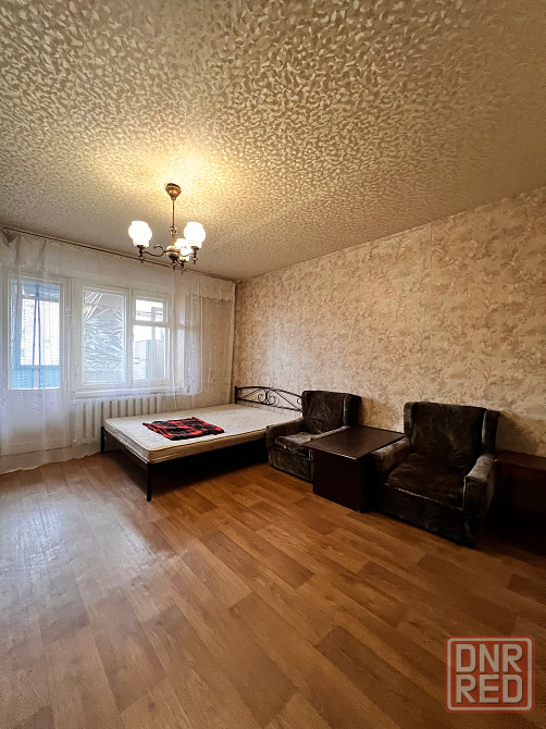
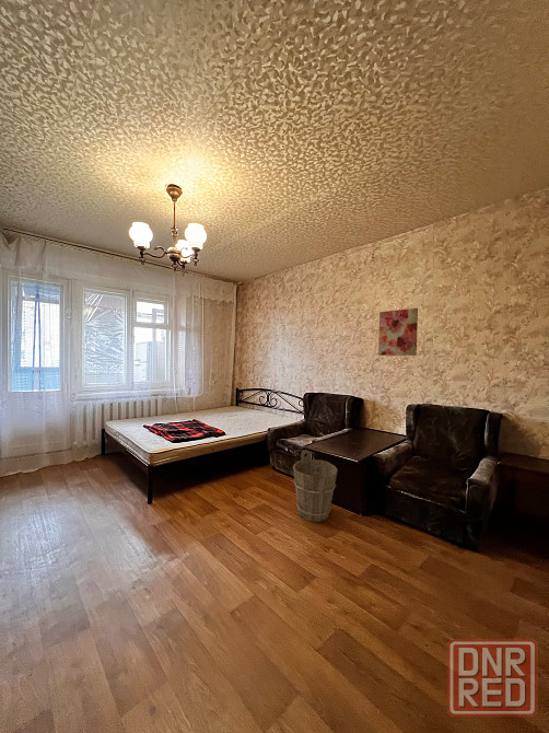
+ wall art [377,307,419,357]
+ bucket [292,450,338,523]
